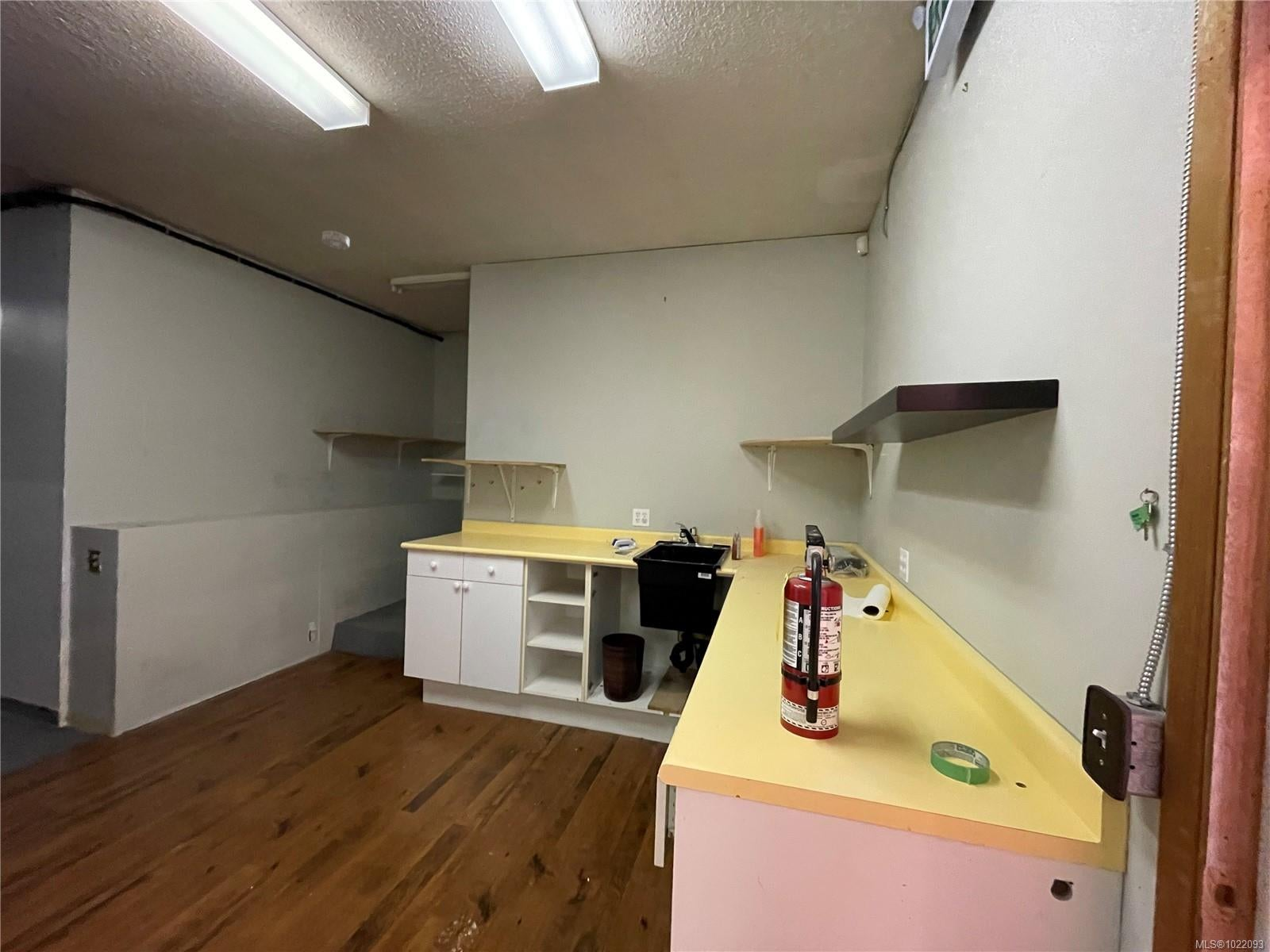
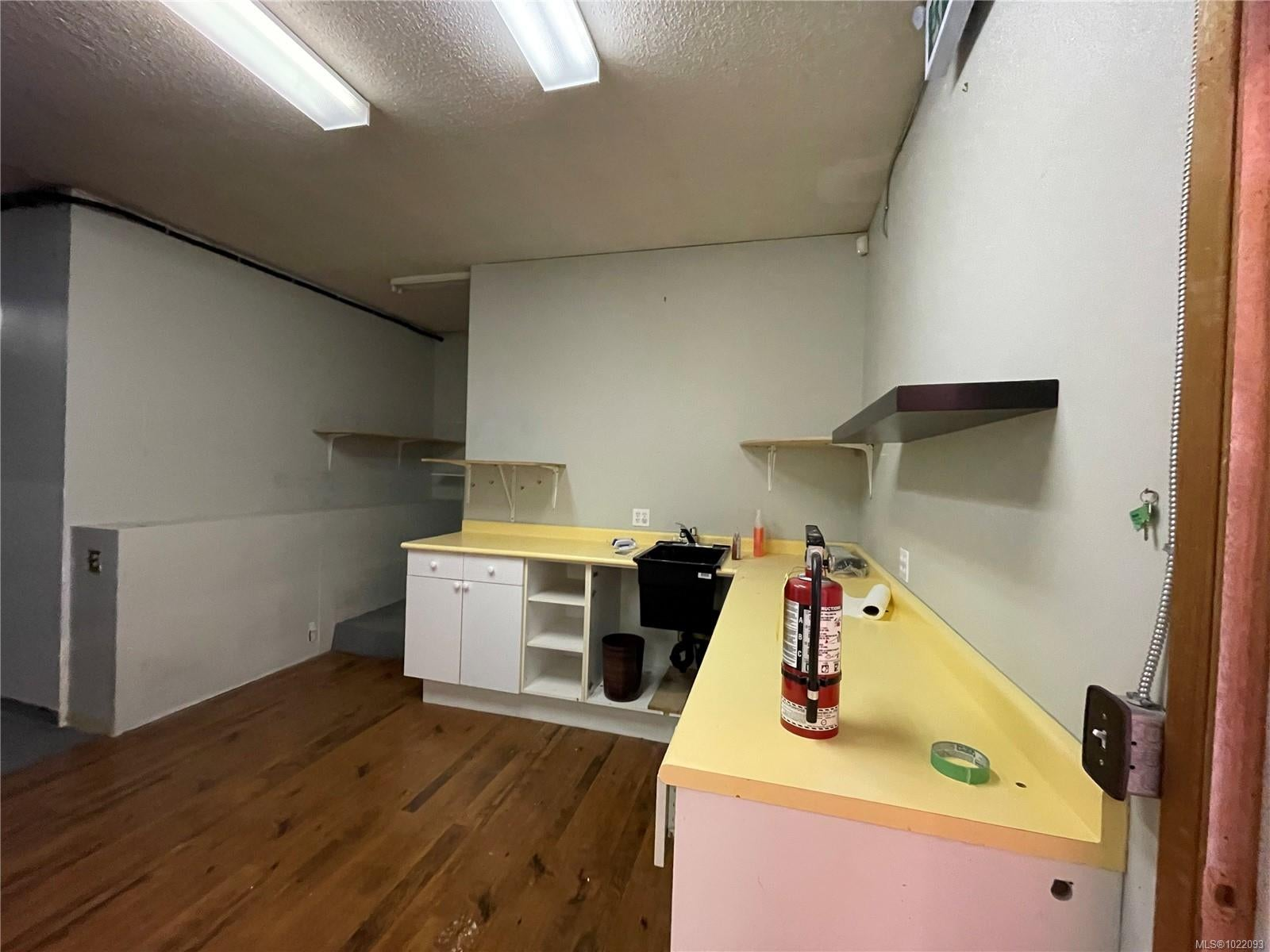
- smoke detector [321,230,350,250]
